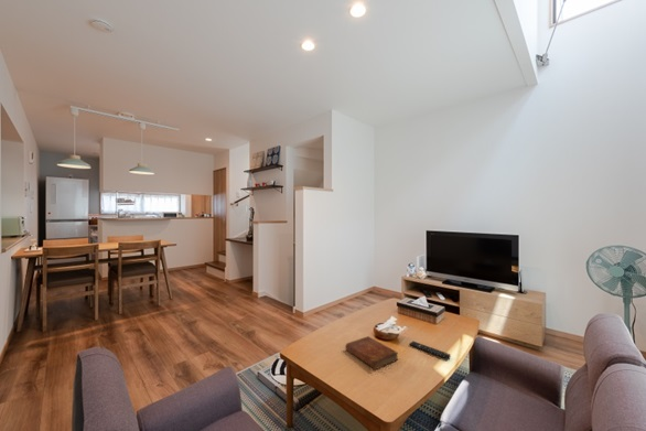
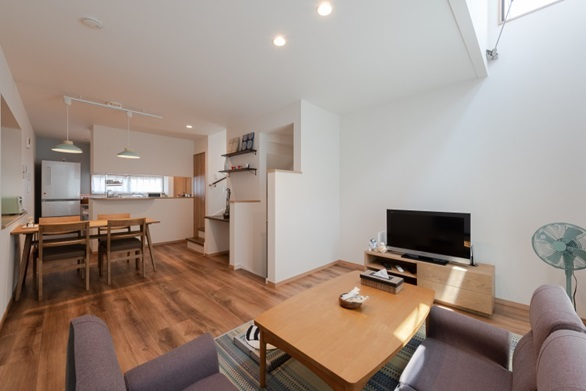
- bible [344,335,399,370]
- remote control [408,341,451,360]
